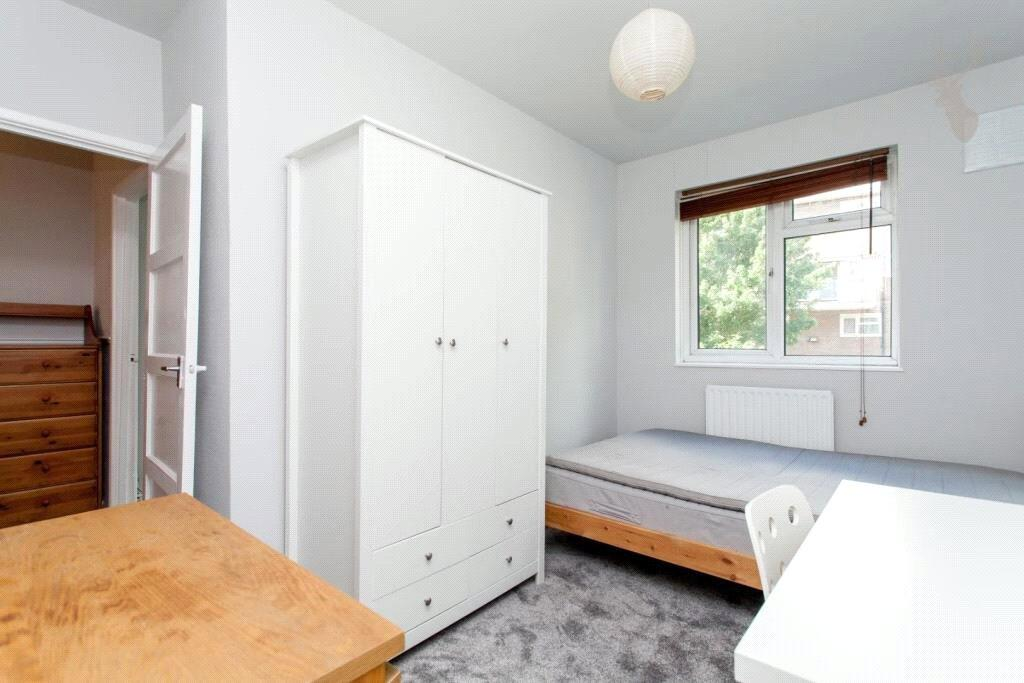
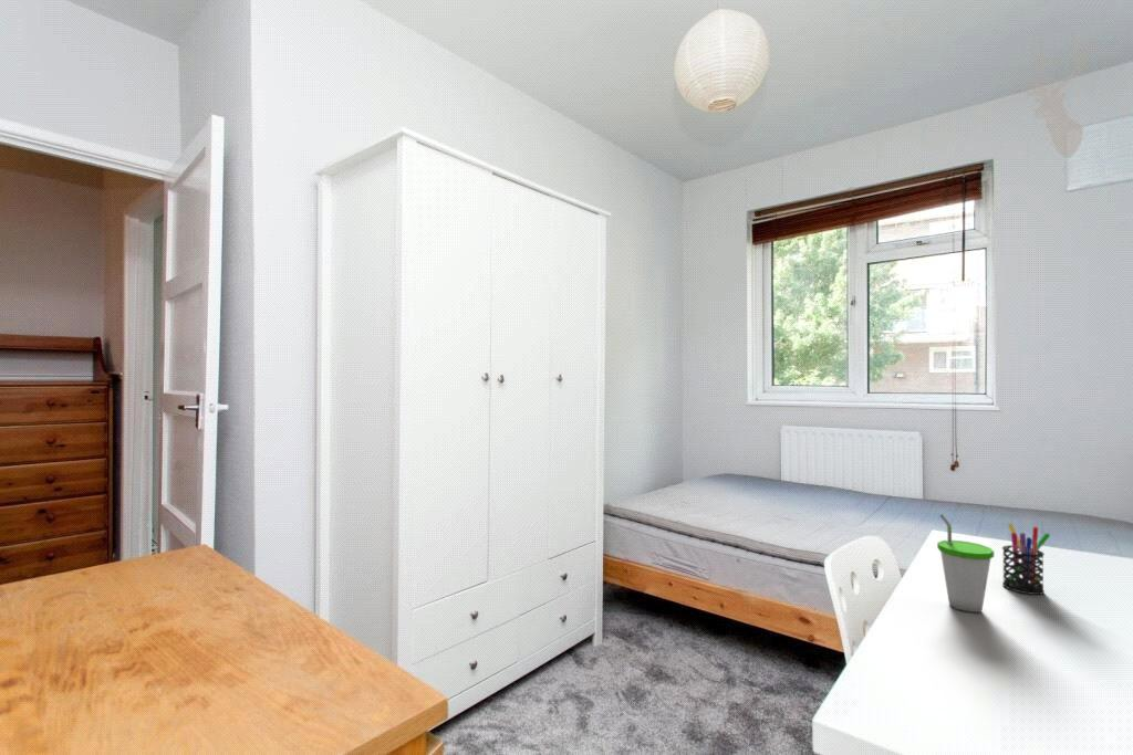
+ cup [936,513,995,614]
+ pen holder [1001,523,1051,596]
